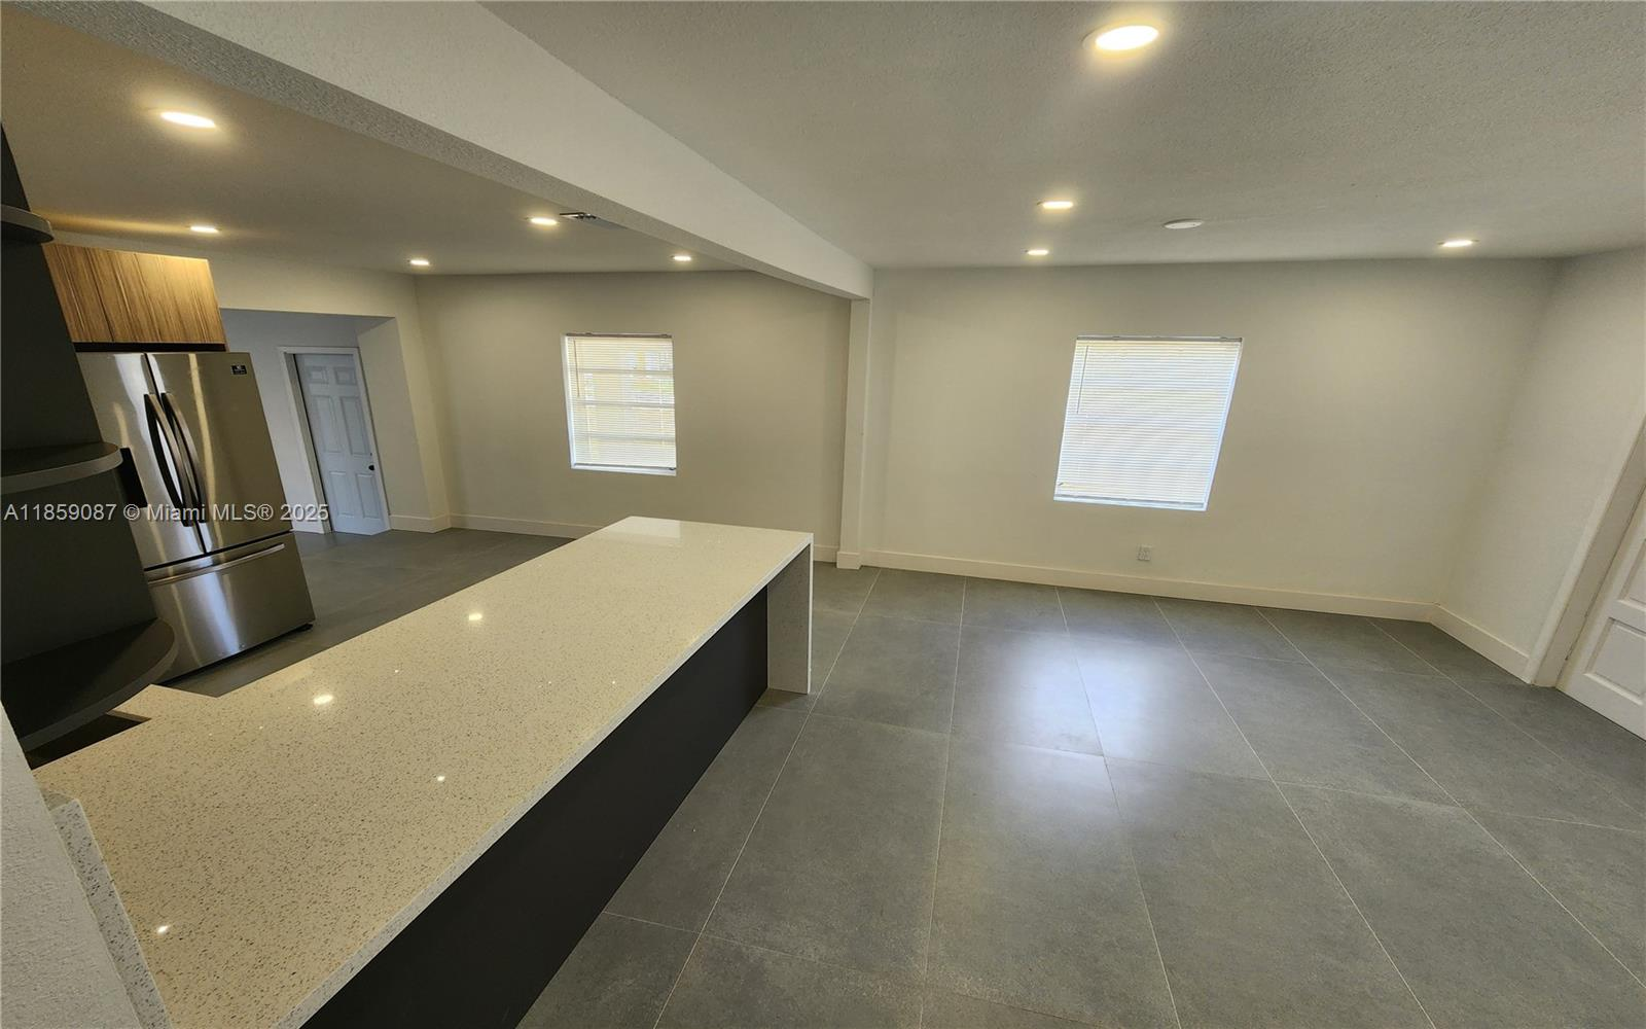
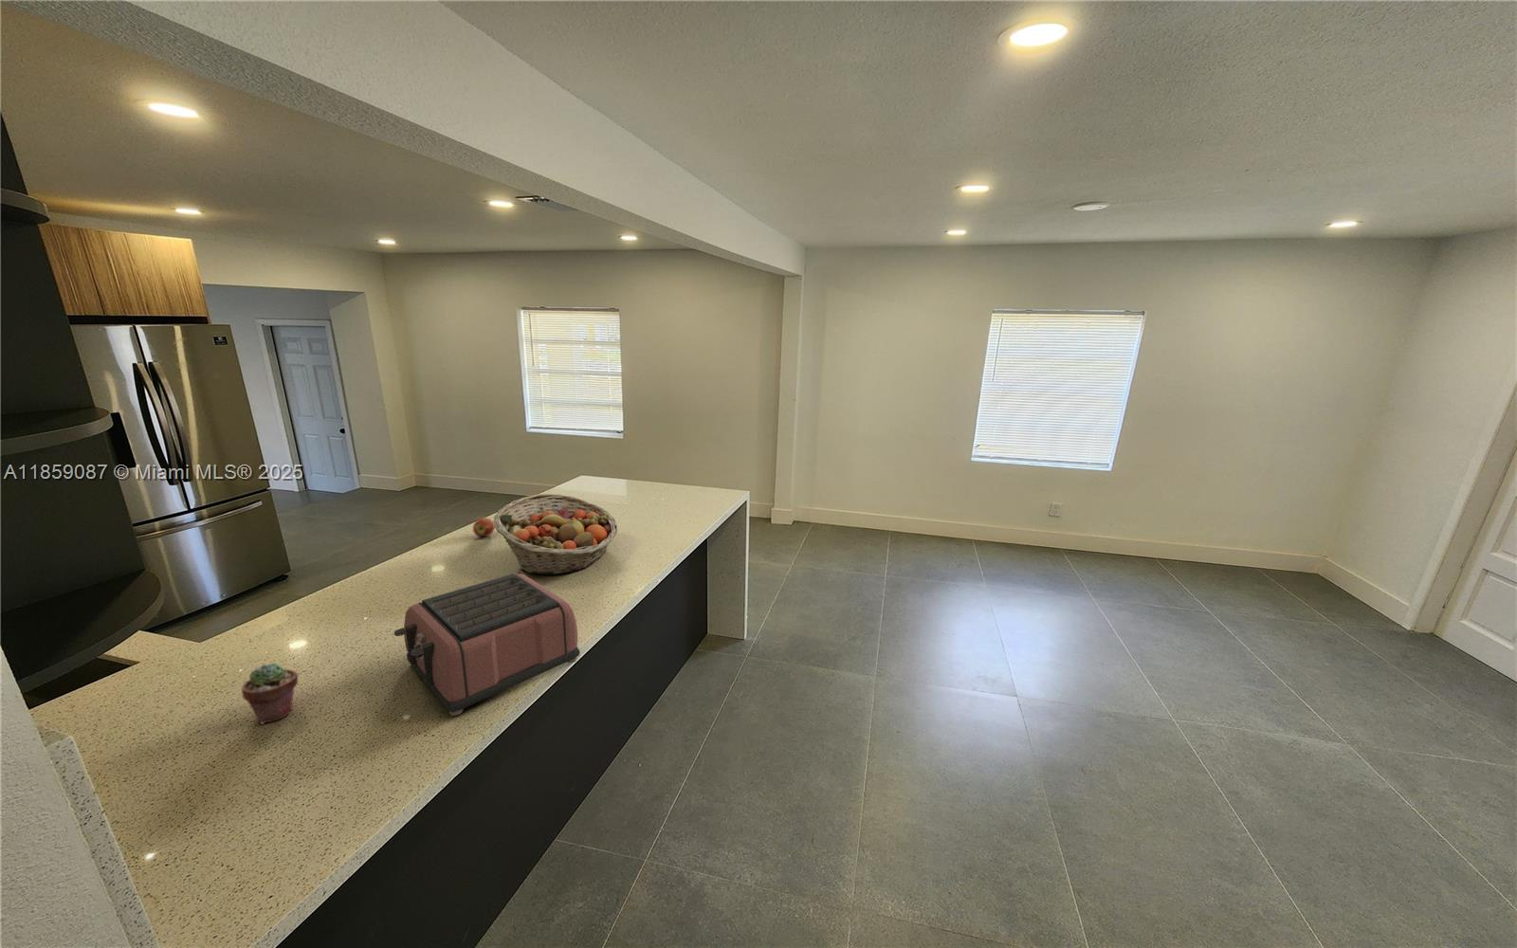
+ apple [472,517,495,537]
+ fruit basket [493,493,618,576]
+ toaster [393,572,581,716]
+ potted succulent [241,662,298,724]
